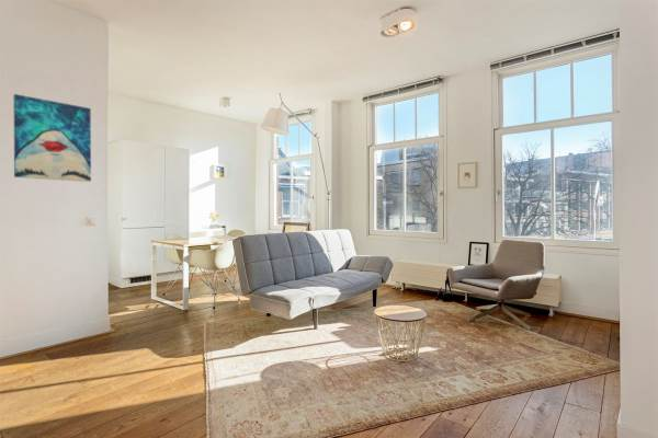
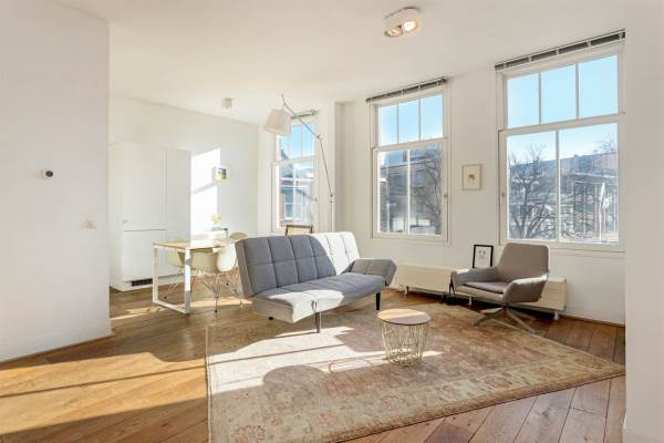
- wall art [13,93,92,183]
